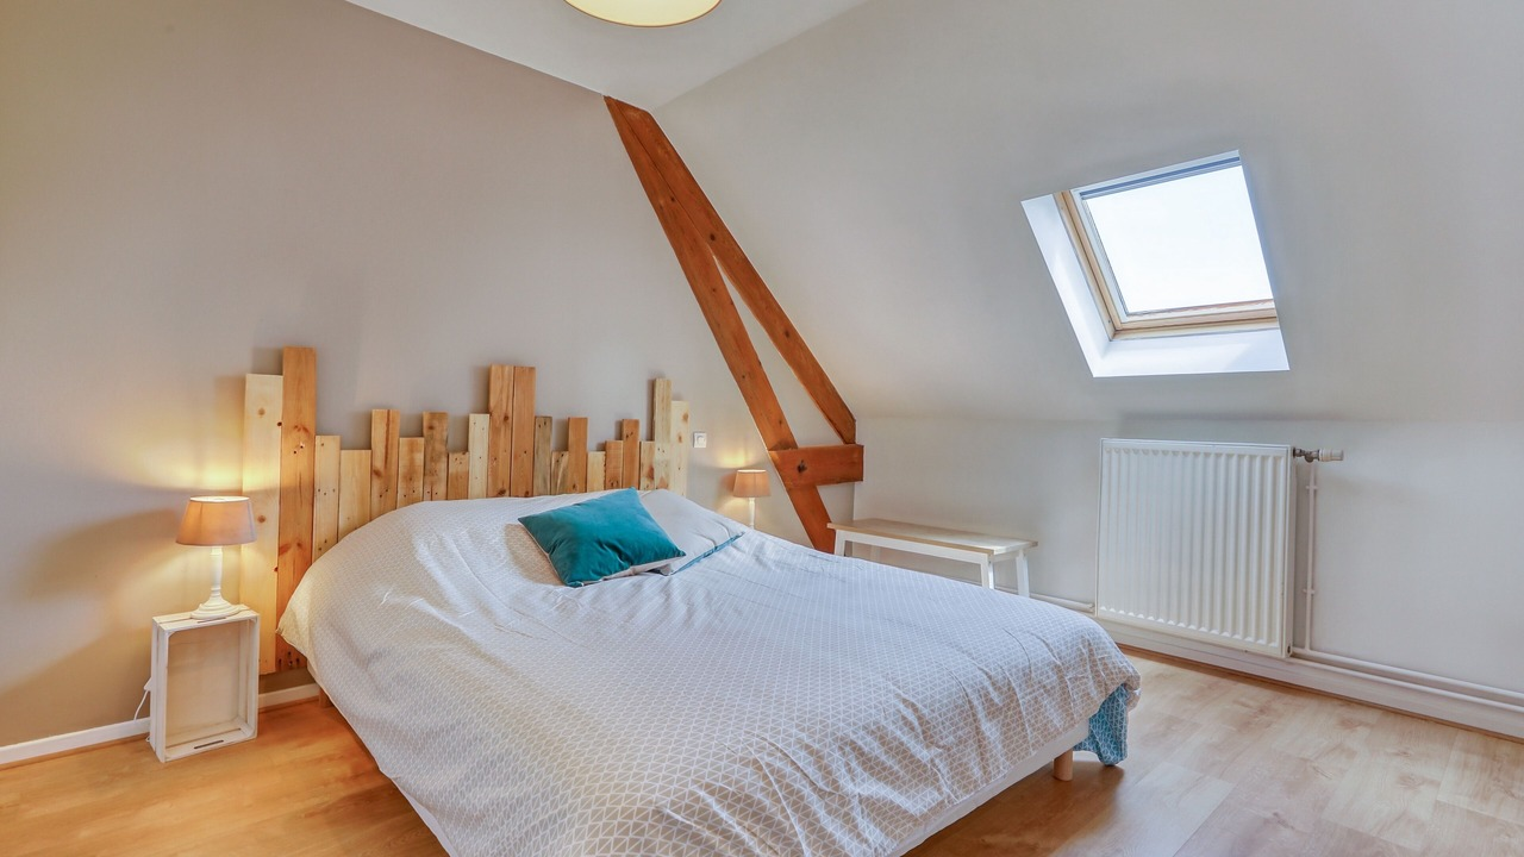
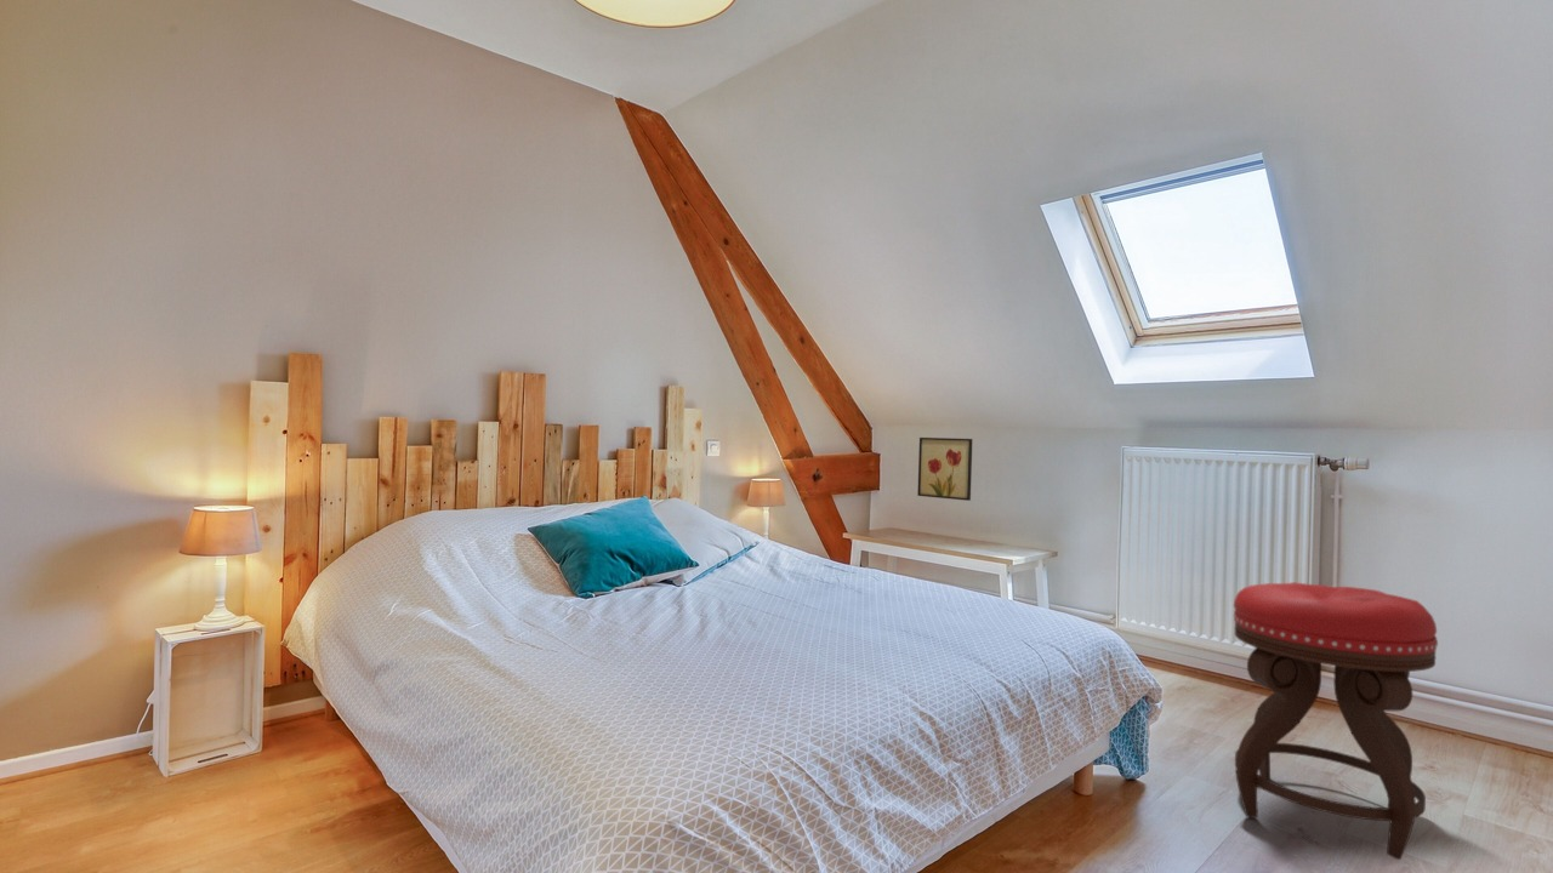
+ stool [1233,581,1439,861]
+ wall art [916,436,974,502]
